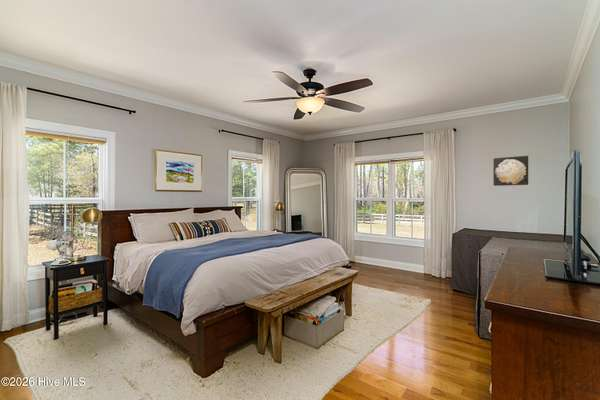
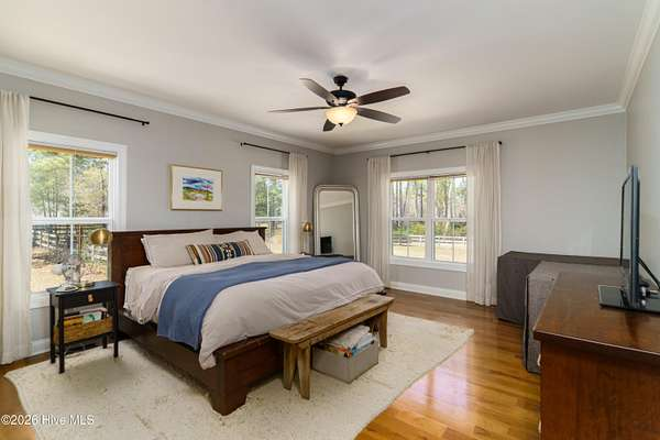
- wall art [492,155,529,187]
